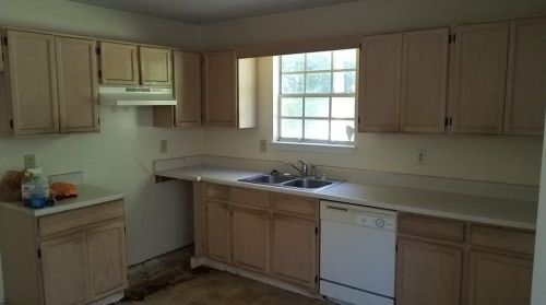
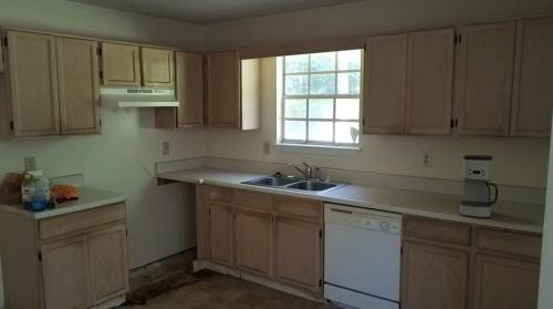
+ coffee maker [459,154,499,219]
